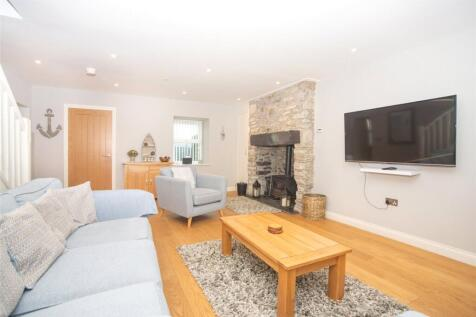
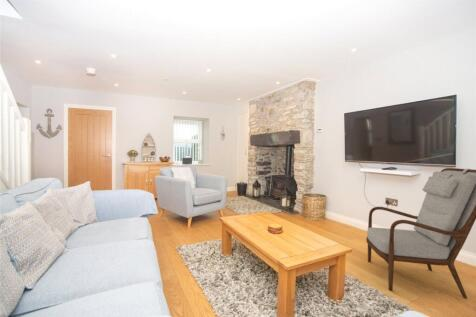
+ armchair [365,167,476,300]
